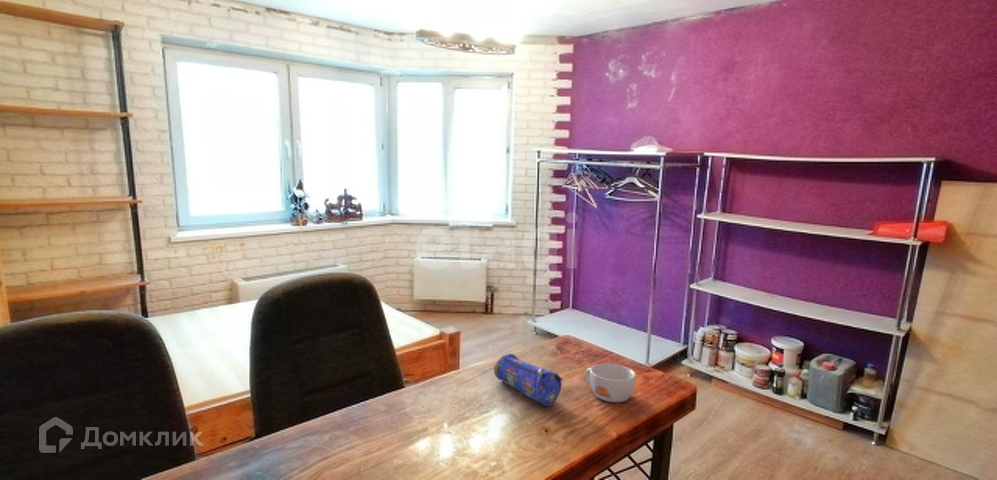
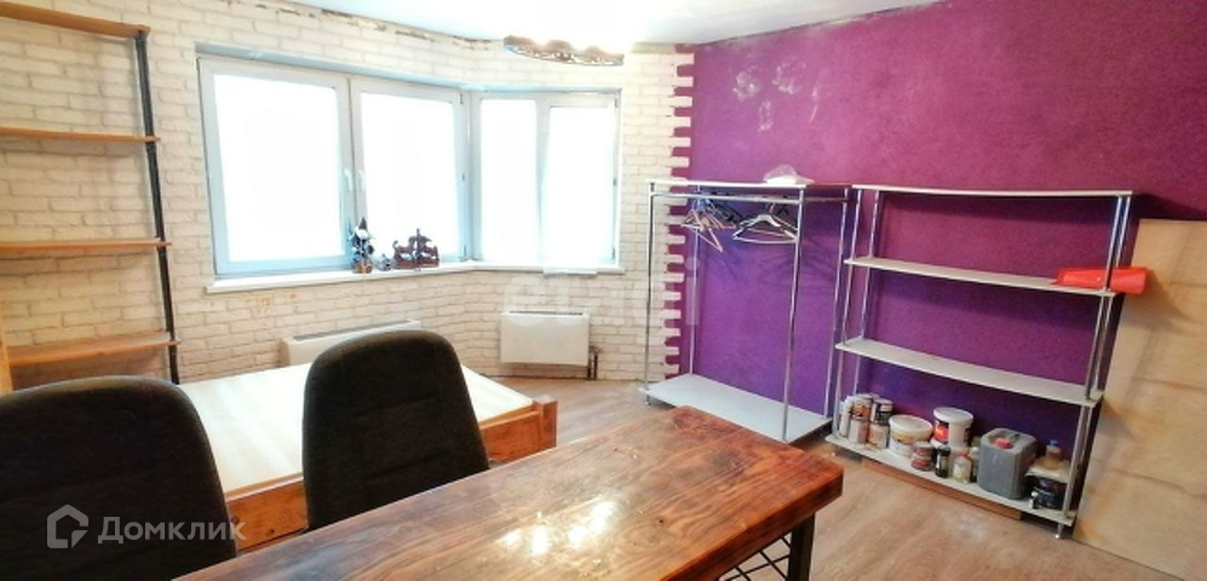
- pencil case [493,352,564,407]
- bowl [583,363,637,403]
